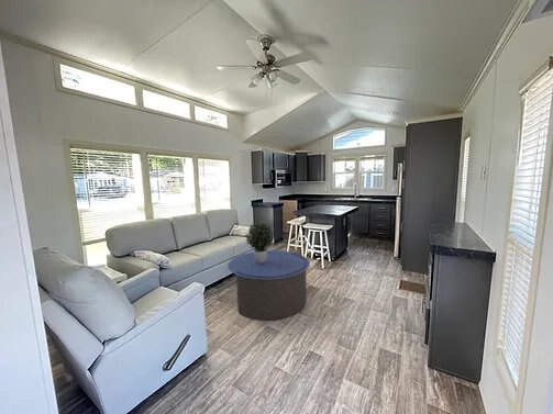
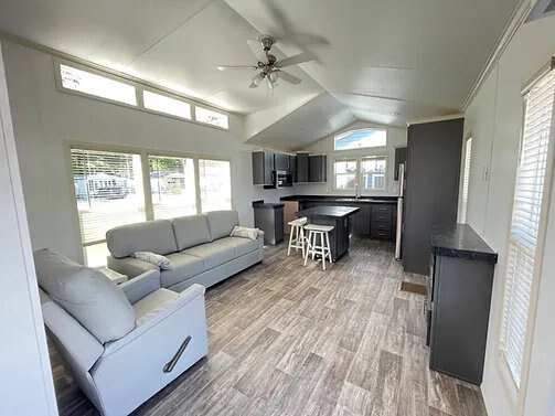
- coffee table [226,249,311,322]
- potted plant [244,222,275,264]
